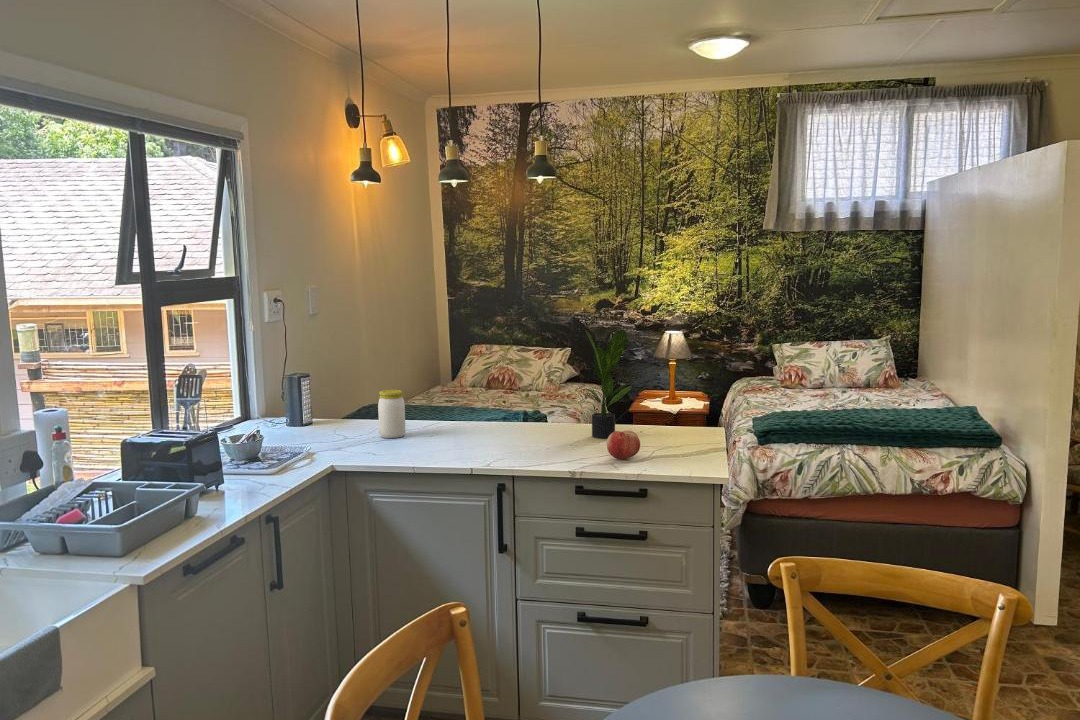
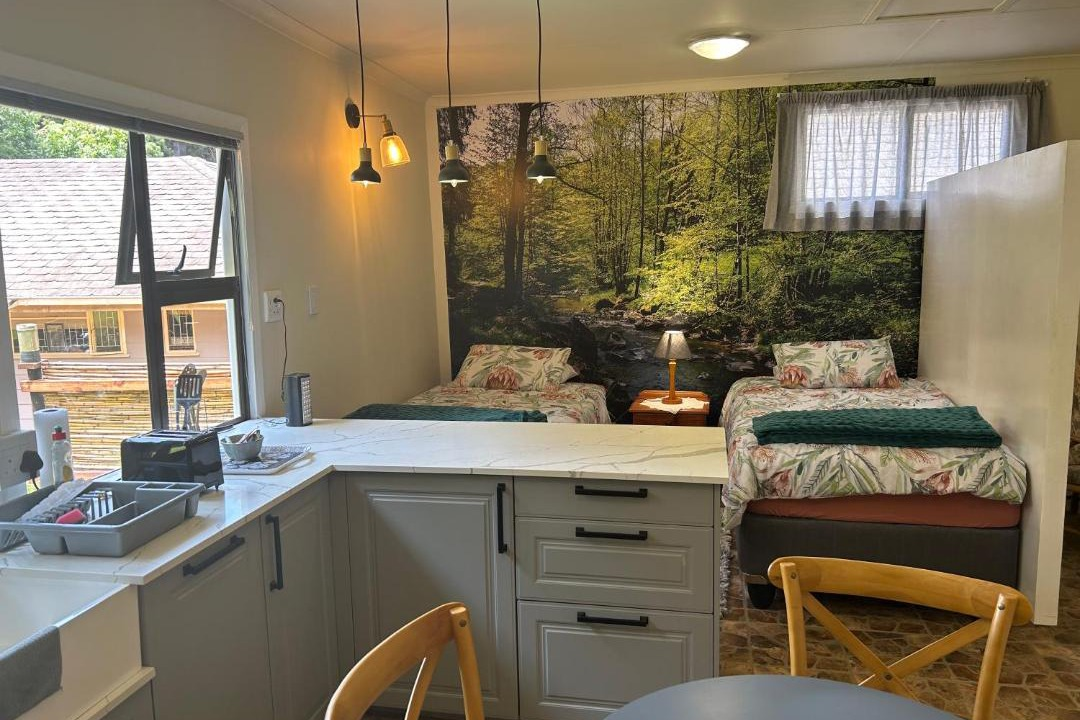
- jar [377,389,406,439]
- potted plant [584,328,641,439]
- fruit [606,429,641,460]
